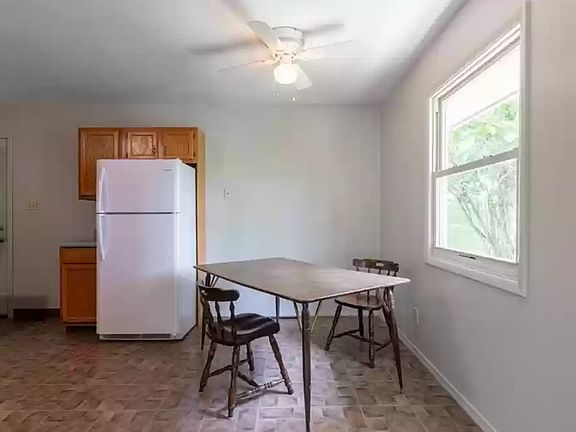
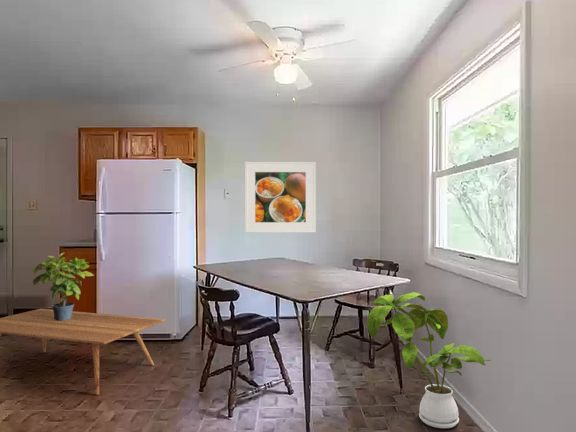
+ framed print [244,161,317,234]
+ potted plant [31,252,95,321]
+ coffee table [0,308,166,396]
+ house plant [366,291,492,429]
